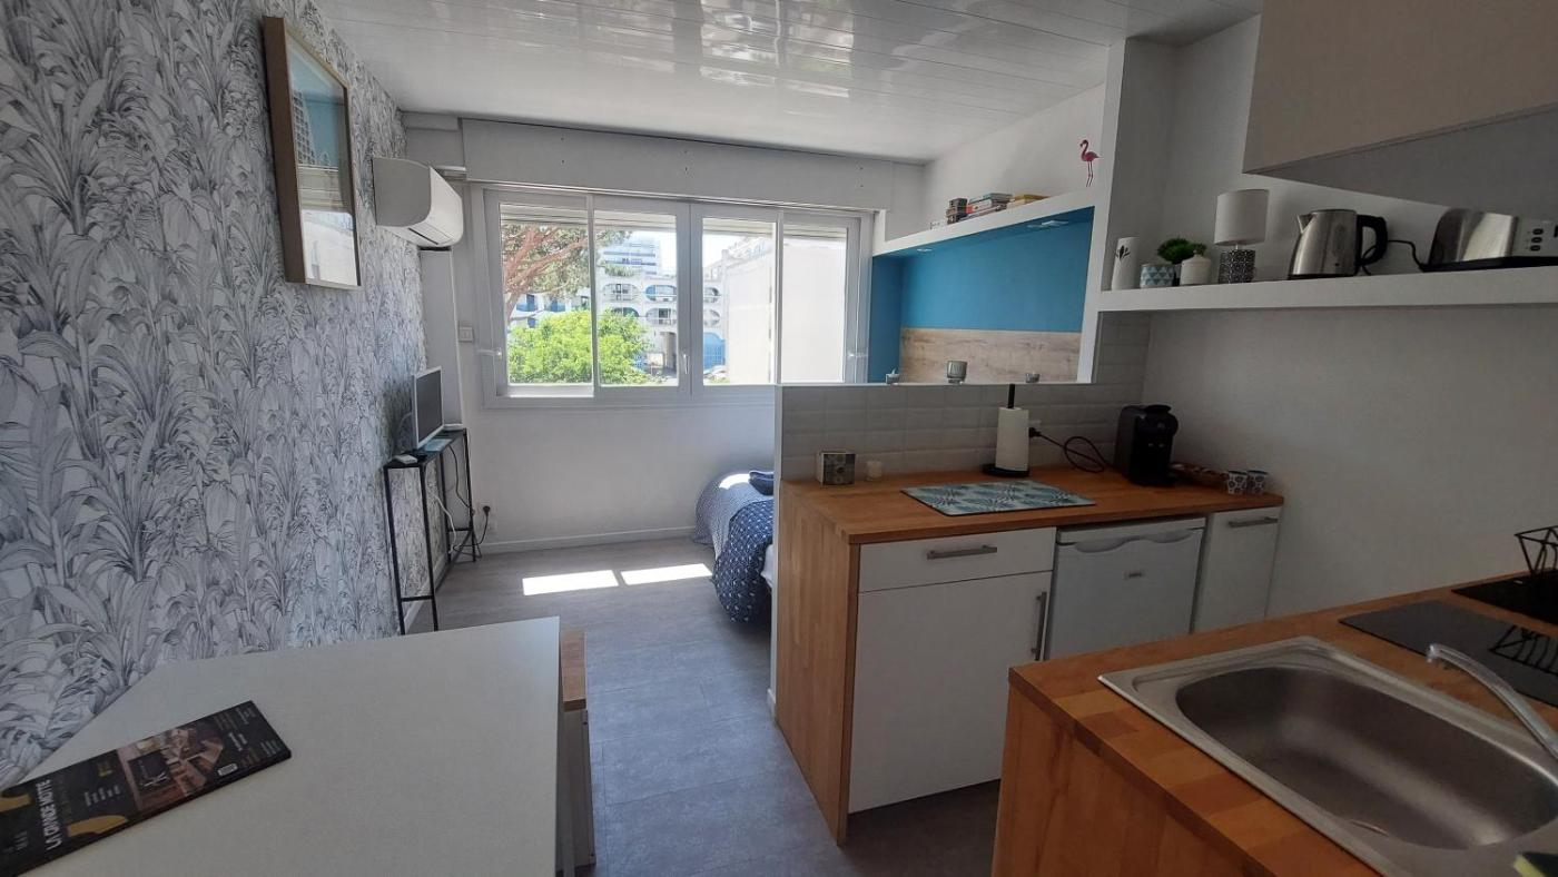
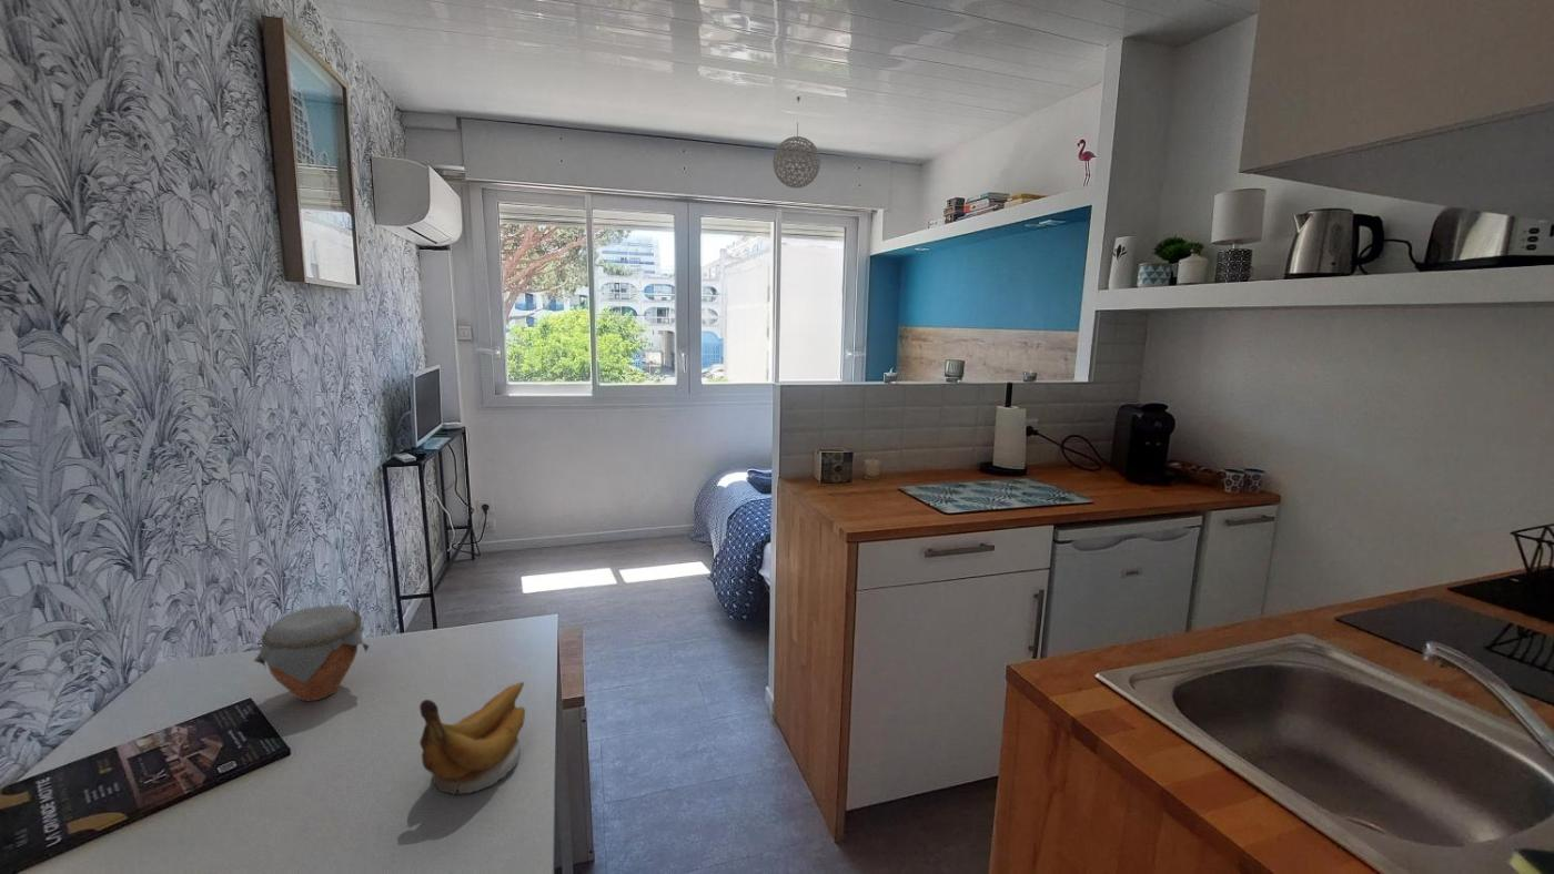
+ pendant light [771,95,821,190]
+ banana [418,681,526,796]
+ jar [253,603,371,702]
